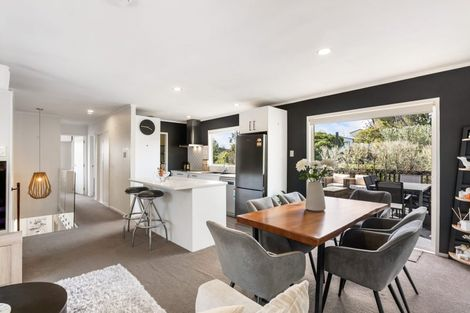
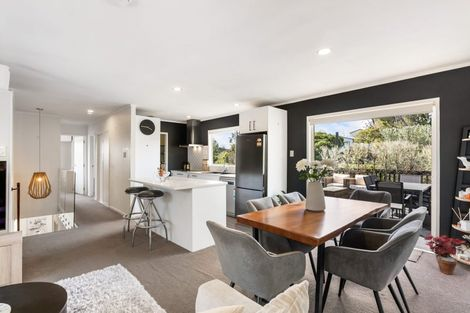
+ potted plant [423,234,467,276]
